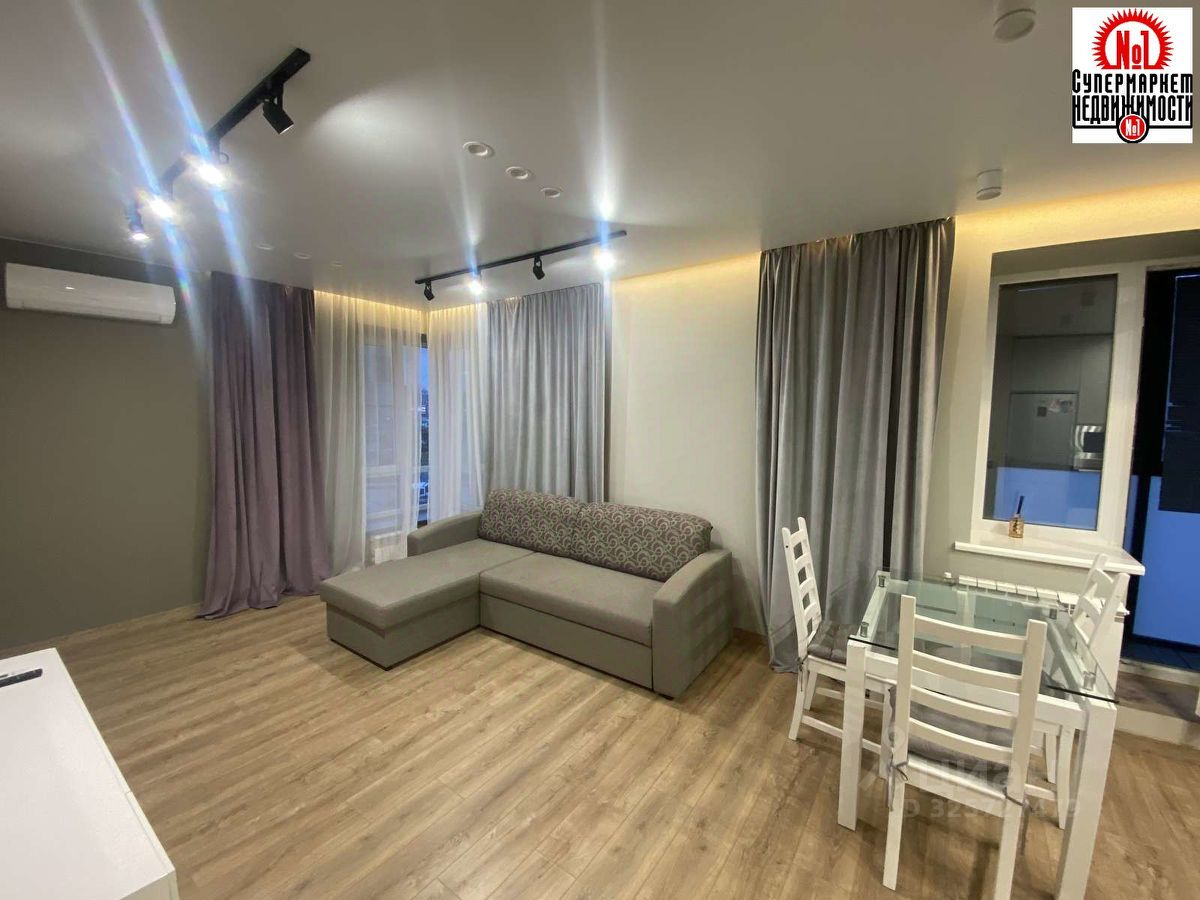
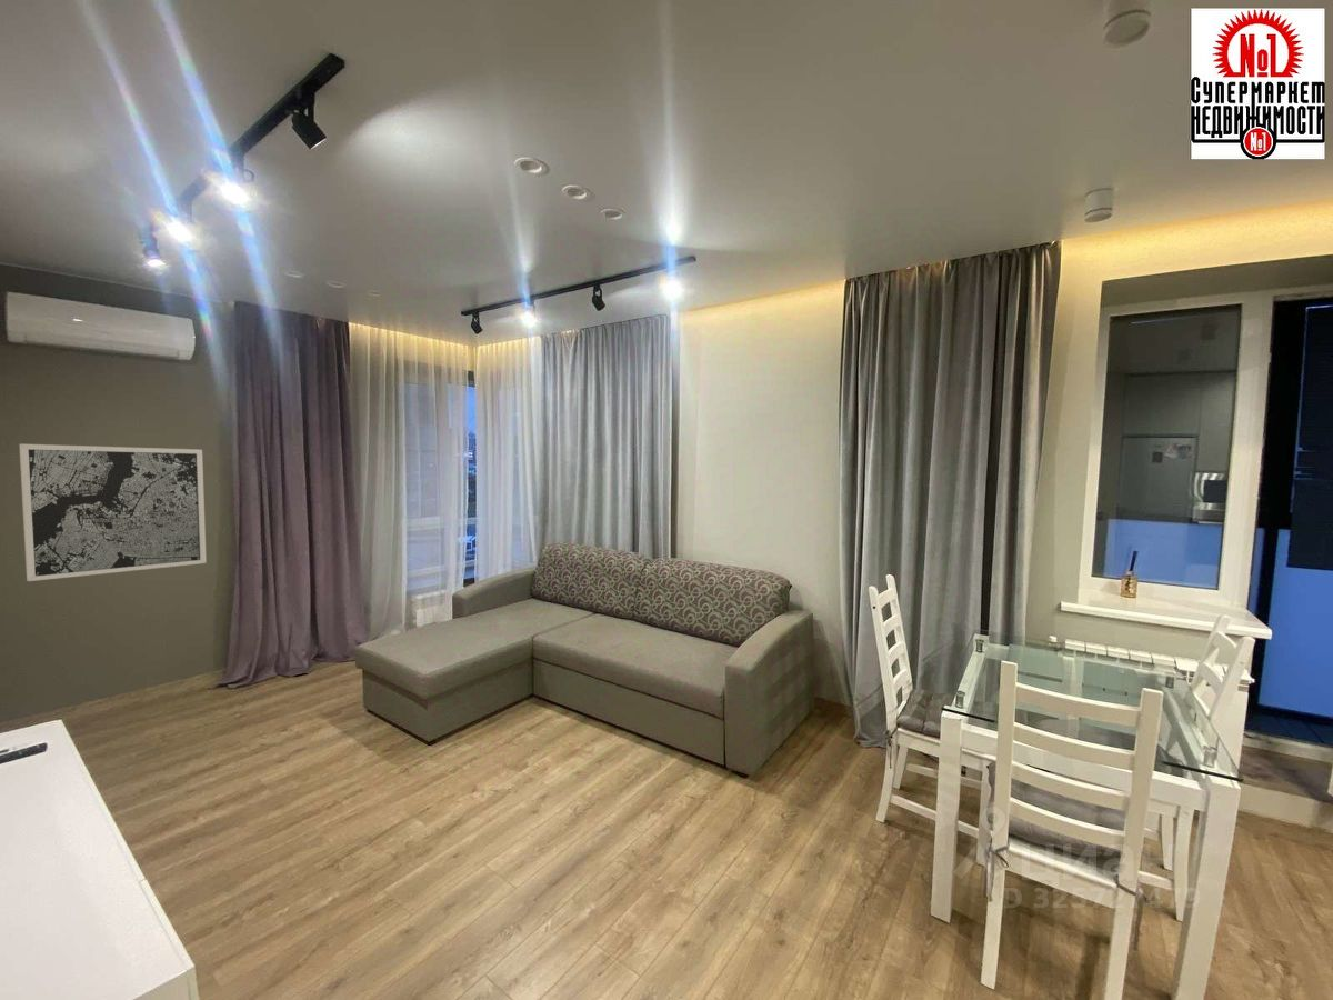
+ wall art [18,443,208,582]
